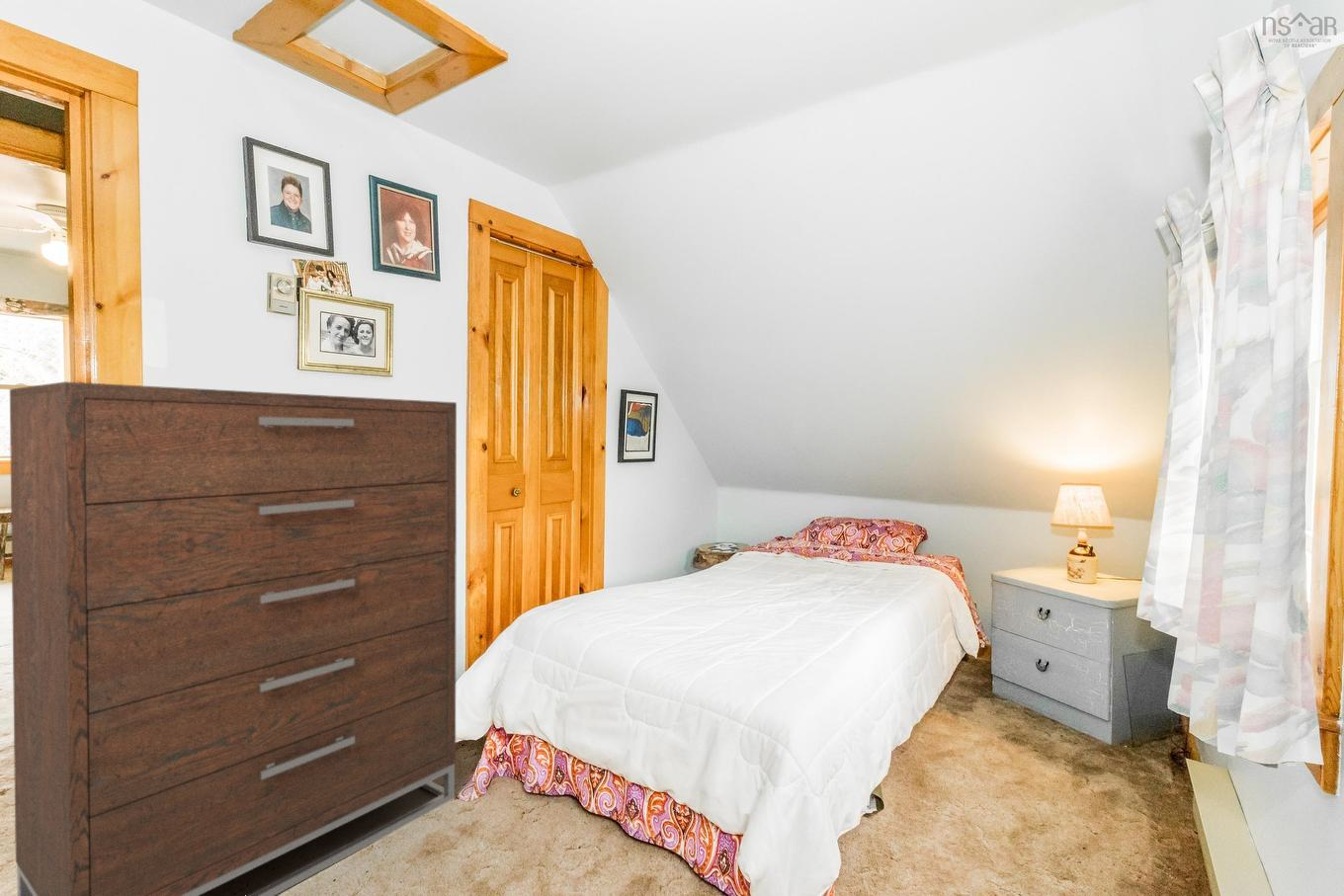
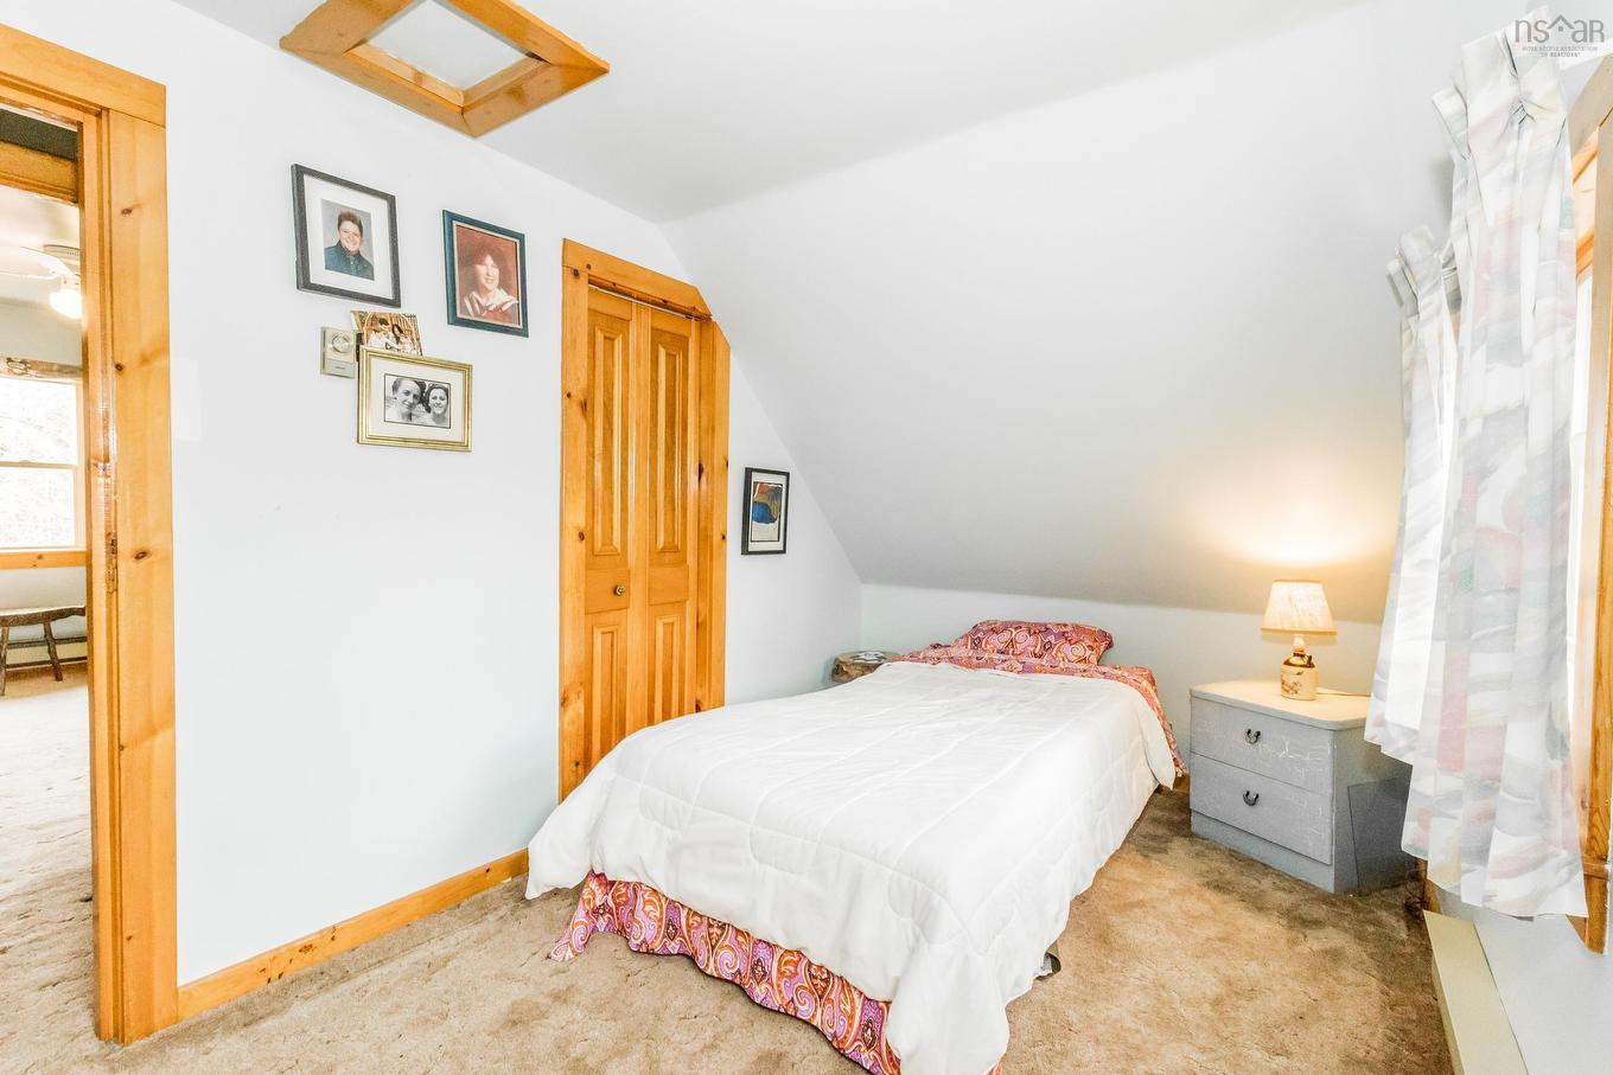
- dresser [9,380,458,896]
